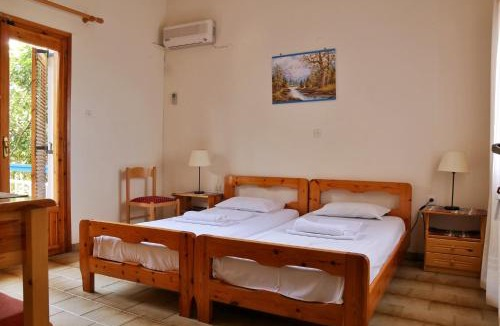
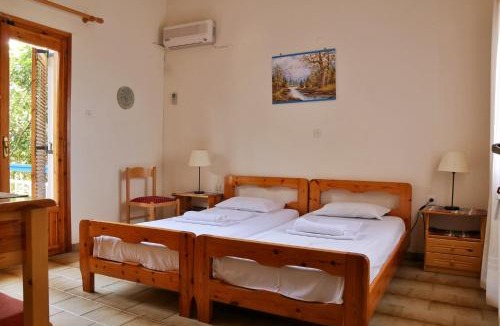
+ decorative plate [116,85,135,110]
